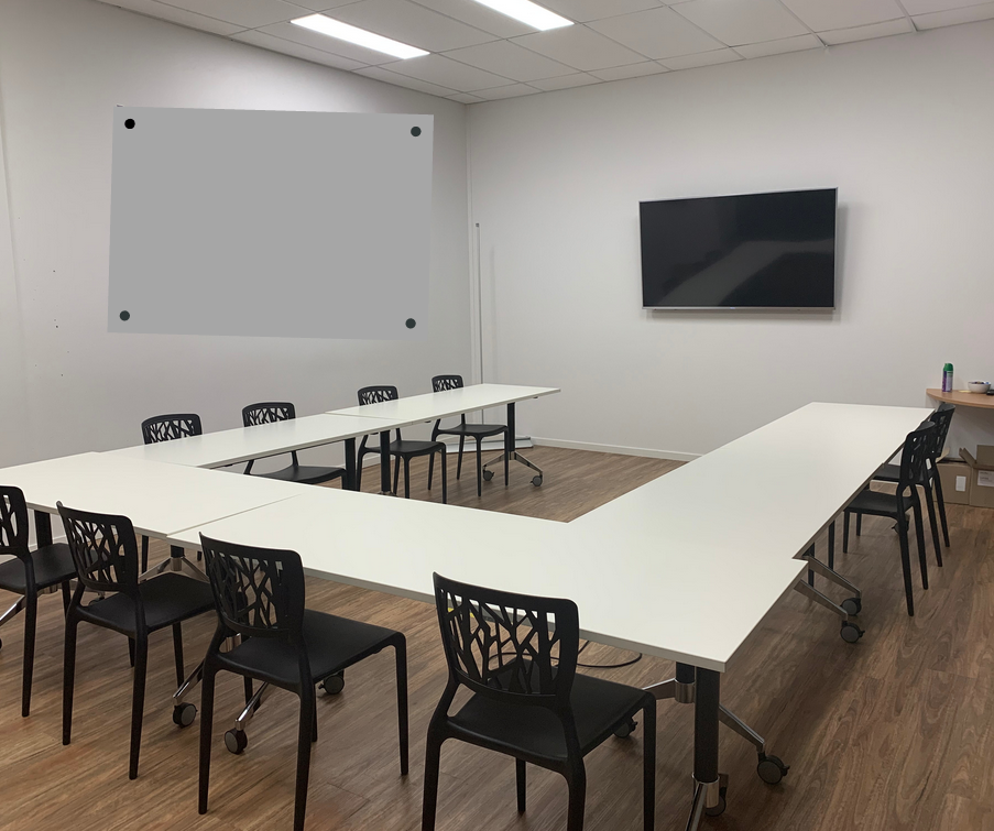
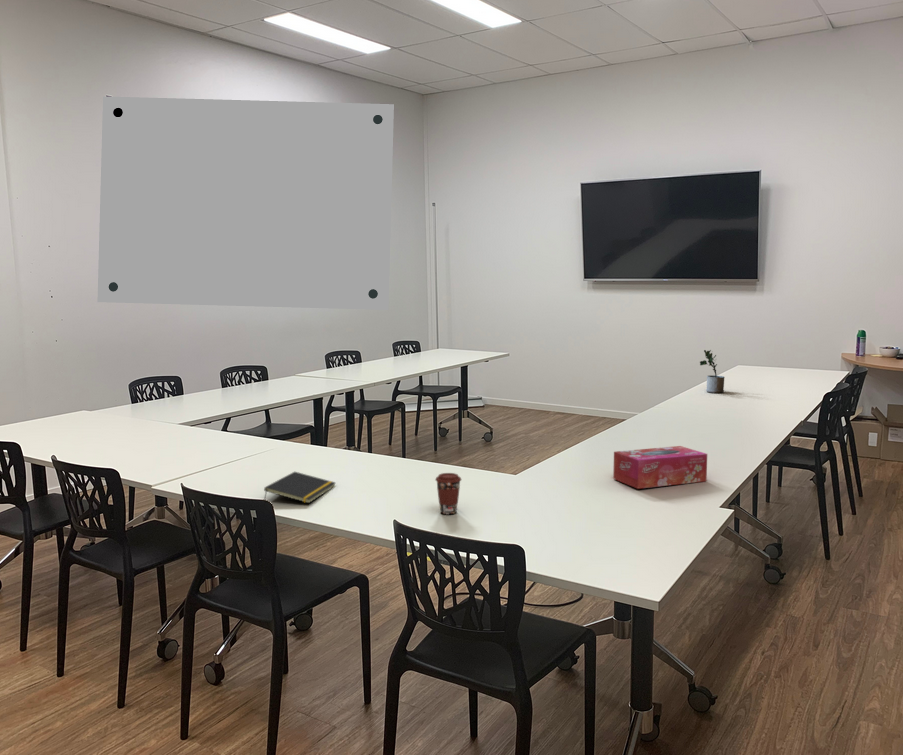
+ notepad [263,471,337,504]
+ potted plant [699,349,726,394]
+ coffee cup [434,472,462,515]
+ tissue box [612,445,708,490]
